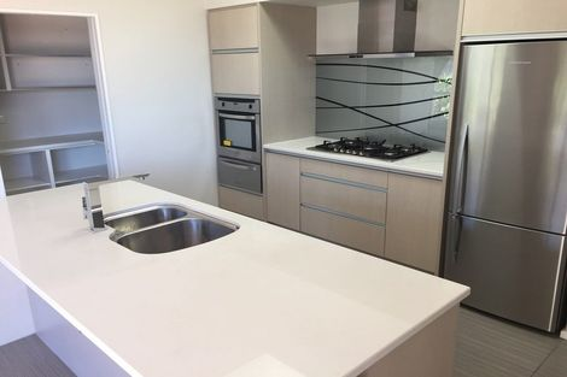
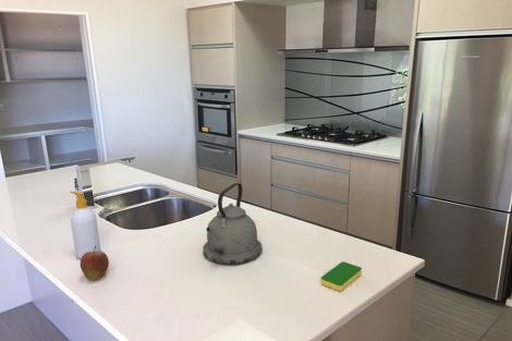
+ apple [80,246,110,281]
+ soap bottle [69,191,101,259]
+ dish sponge [320,260,363,292]
+ kettle [202,182,264,266]
